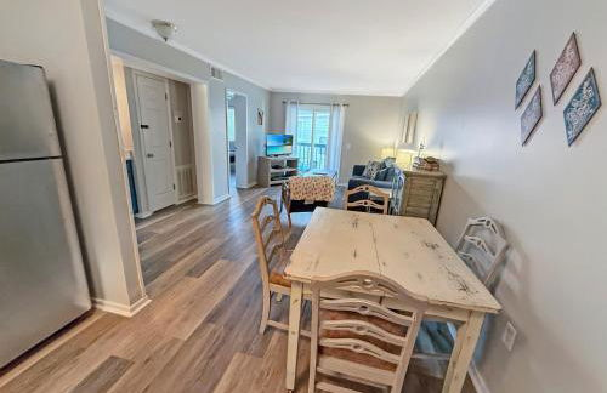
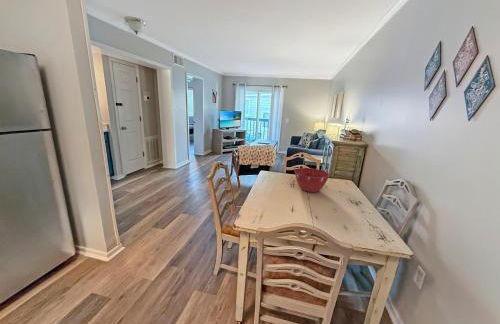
+ mixing bowl [294,167,331,193]
